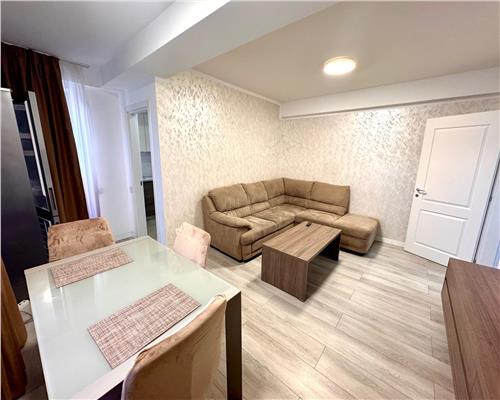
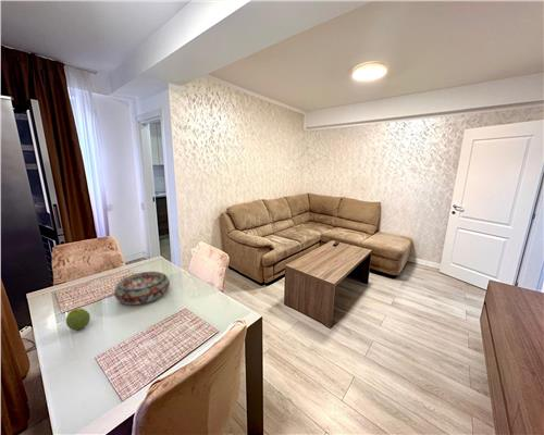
+ fruit [65,308,91,331]
+ decorative bowl [113,271,171,306]
